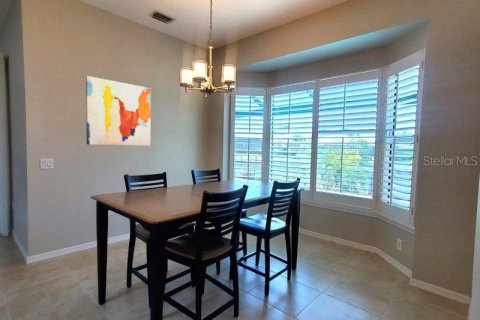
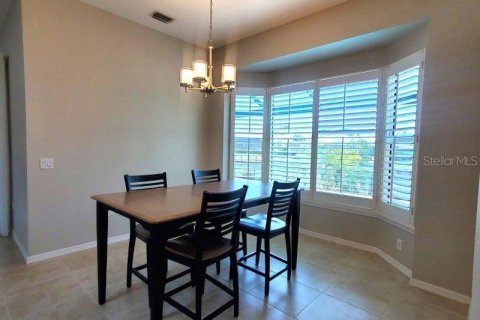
- wall art [85,75,152,147]
